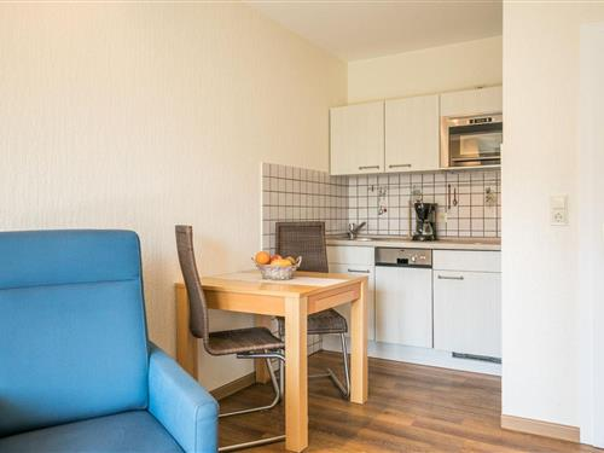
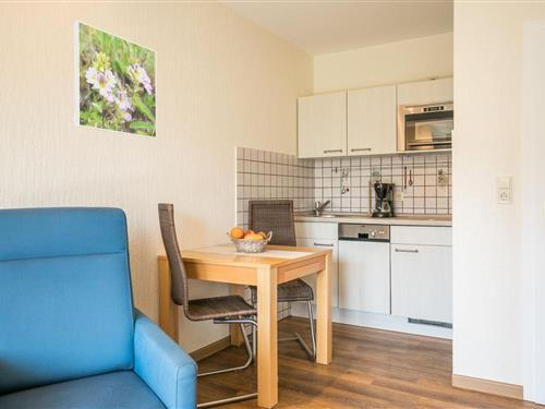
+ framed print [73,20,158,140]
